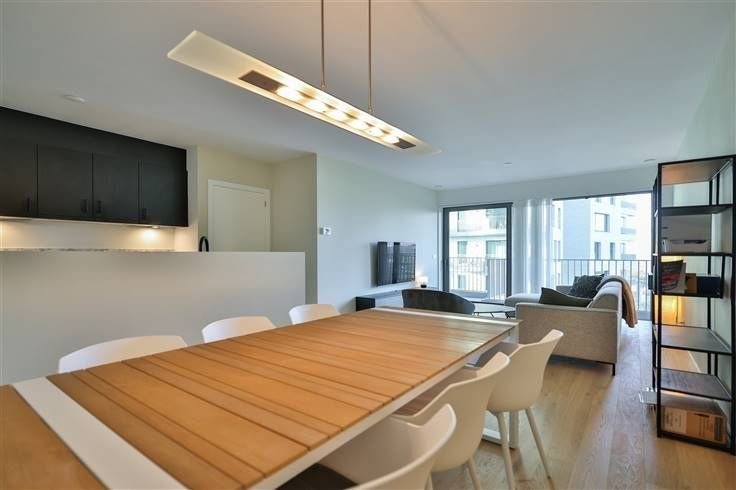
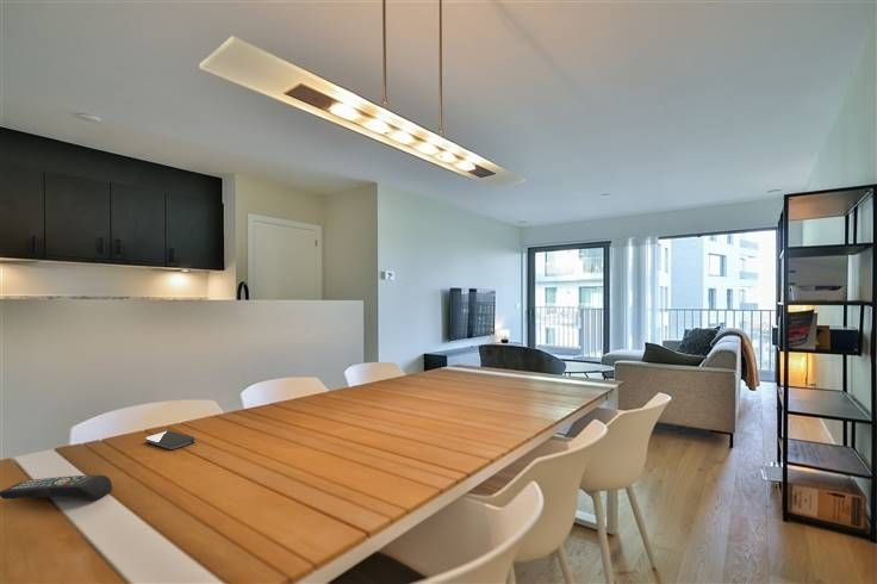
+ remote control [0,474,113,502]
+ smartphone [145,429,197,451]
